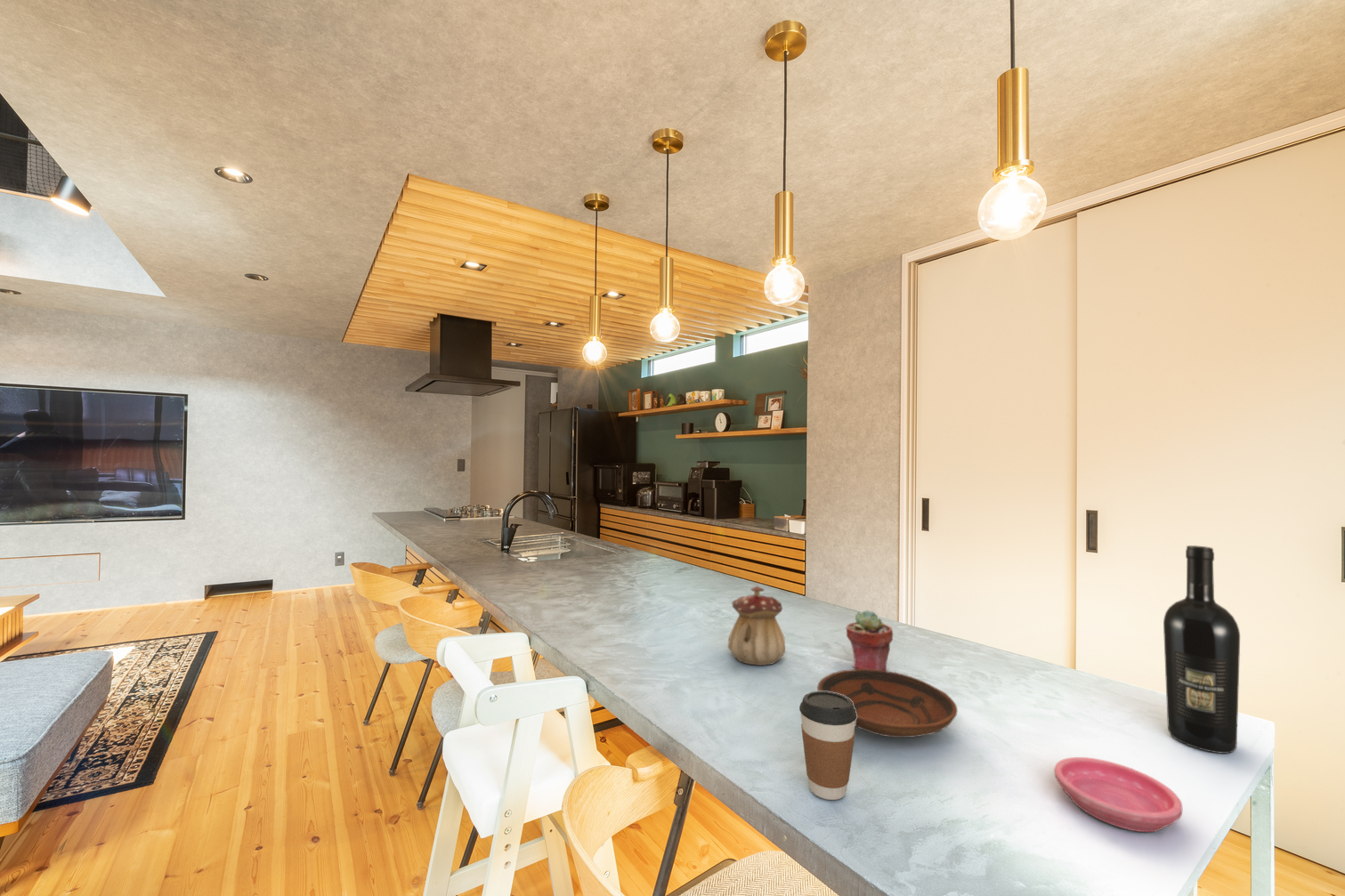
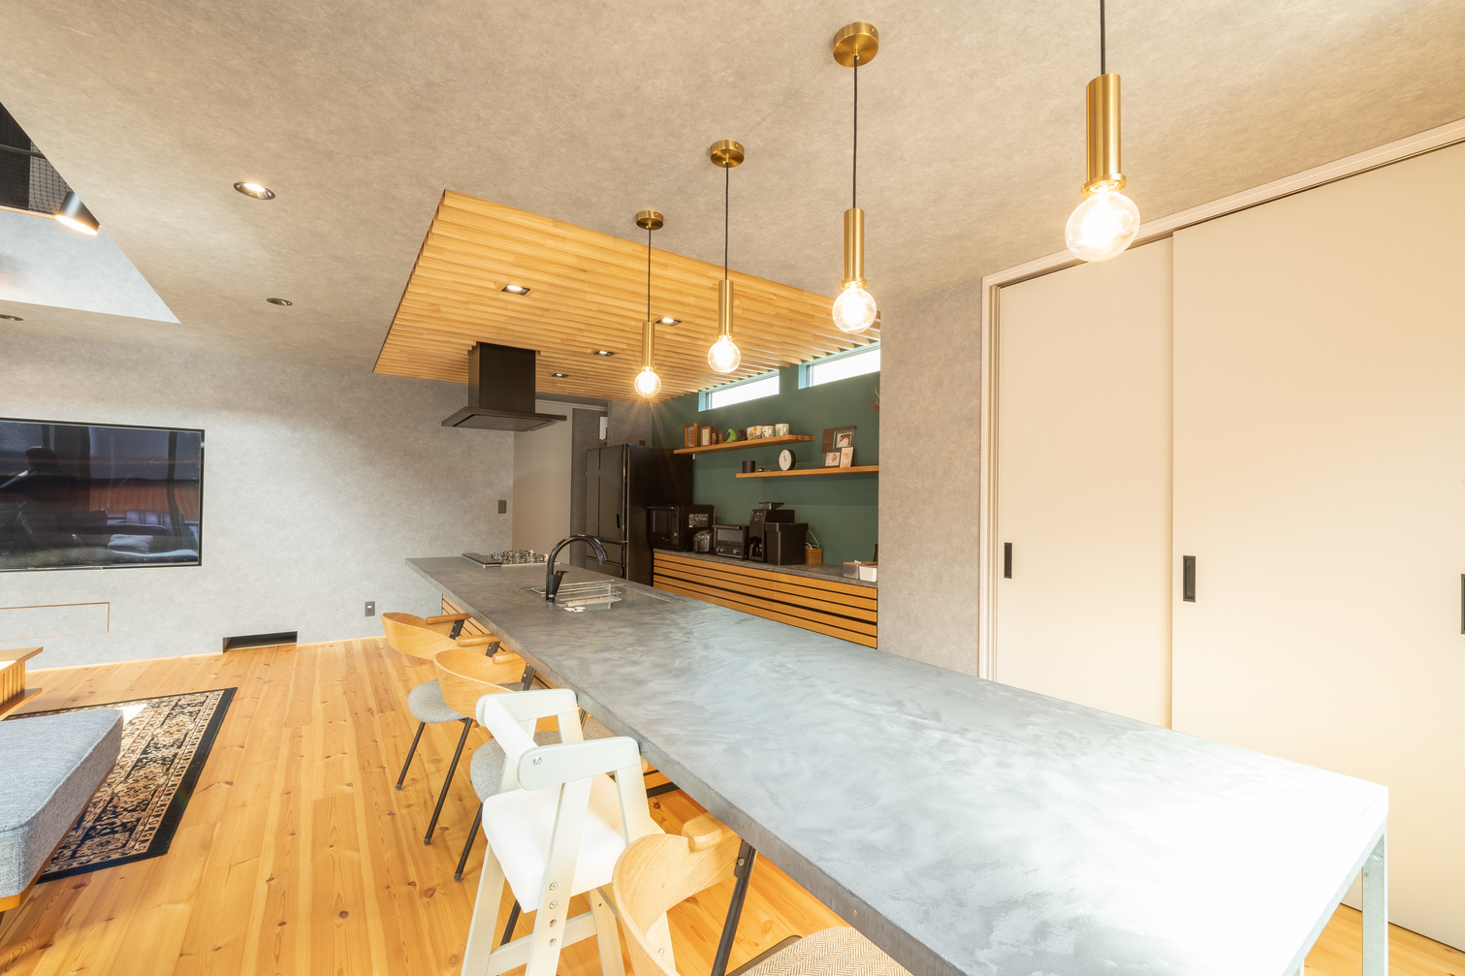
- potted succulent [846,609,894,671]
- wine bottle [1163,545,1241,755]
- bowl [816,668,959,739]
- saucer [1054,756,1183,833]
- teapot [727,585,786,666]
- coffee cup [798,690,857,801]
